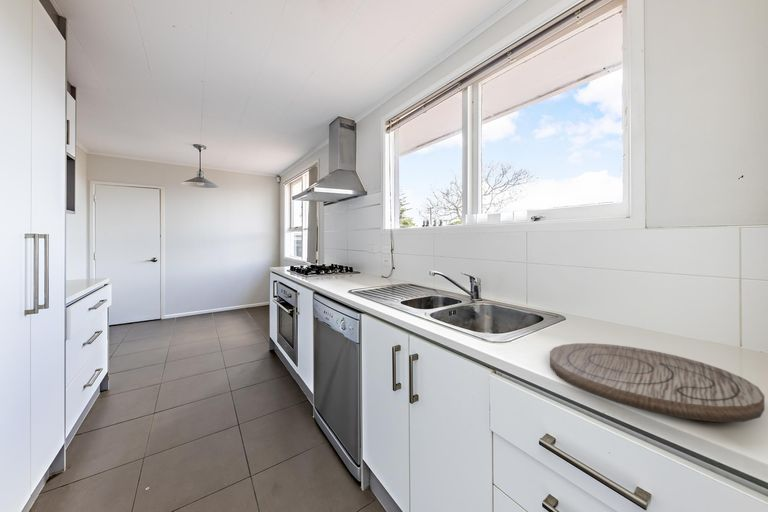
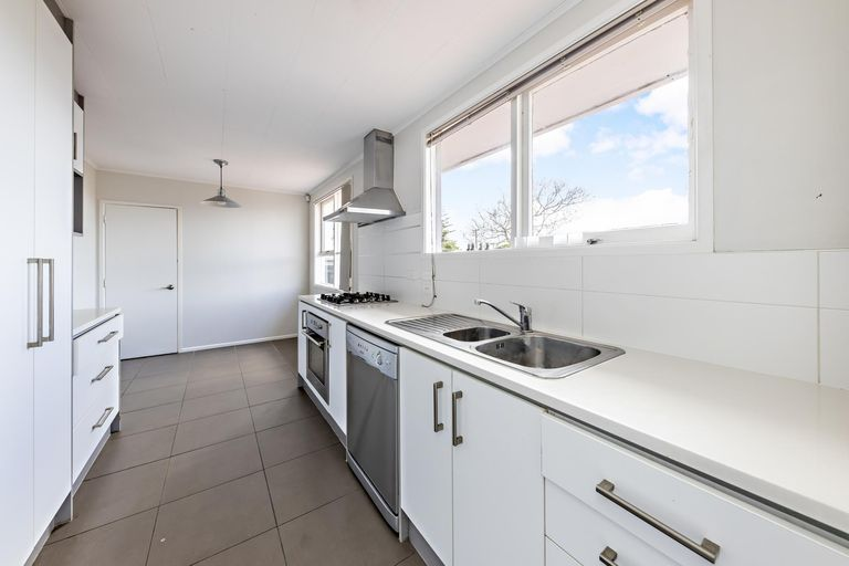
- cutting board [549,342,765,423]
